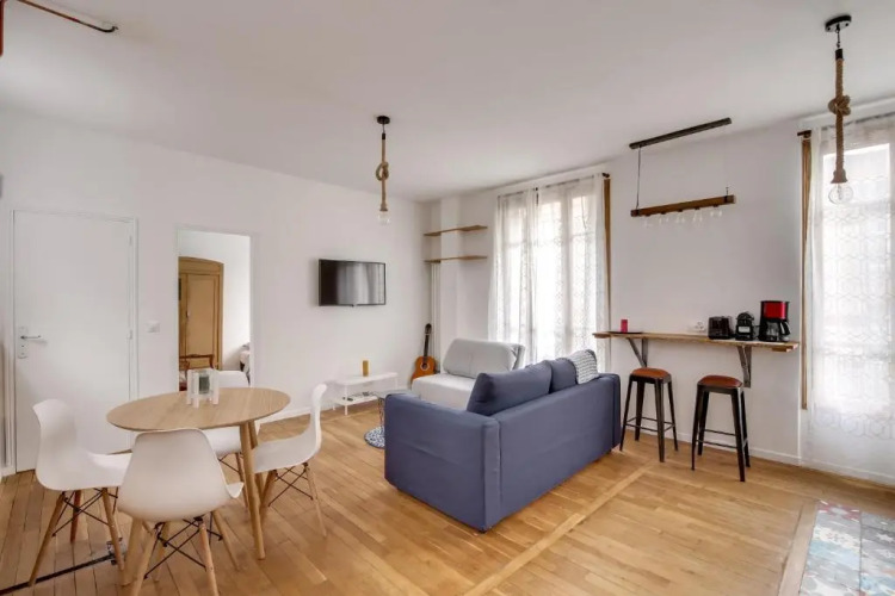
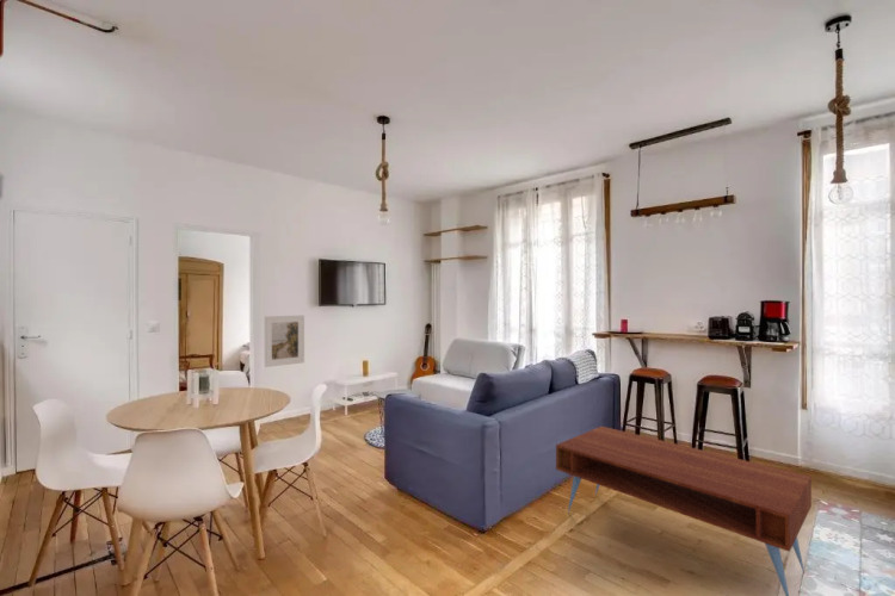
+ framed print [264,315,305,368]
+ coffee table [555,426,813,596]
